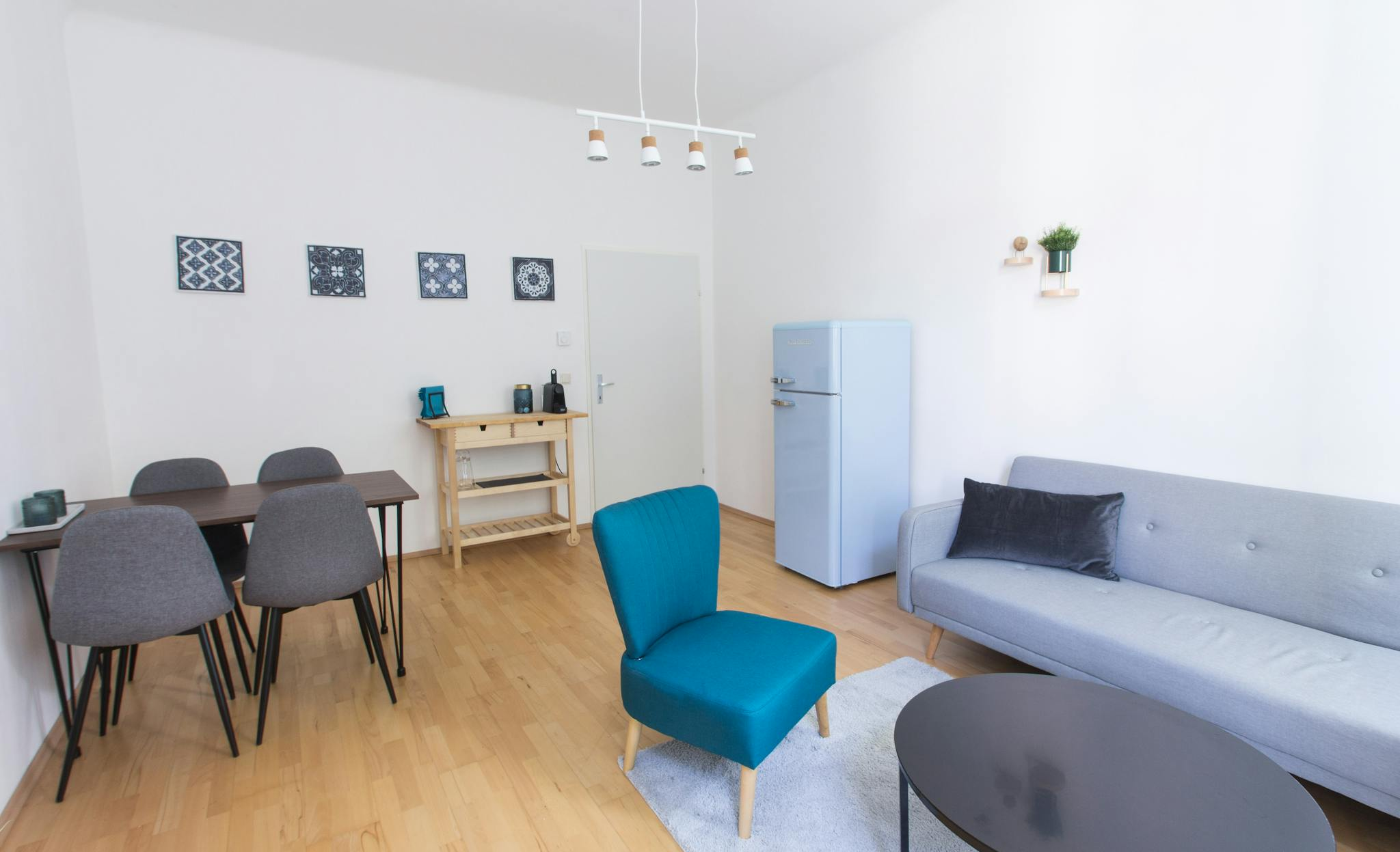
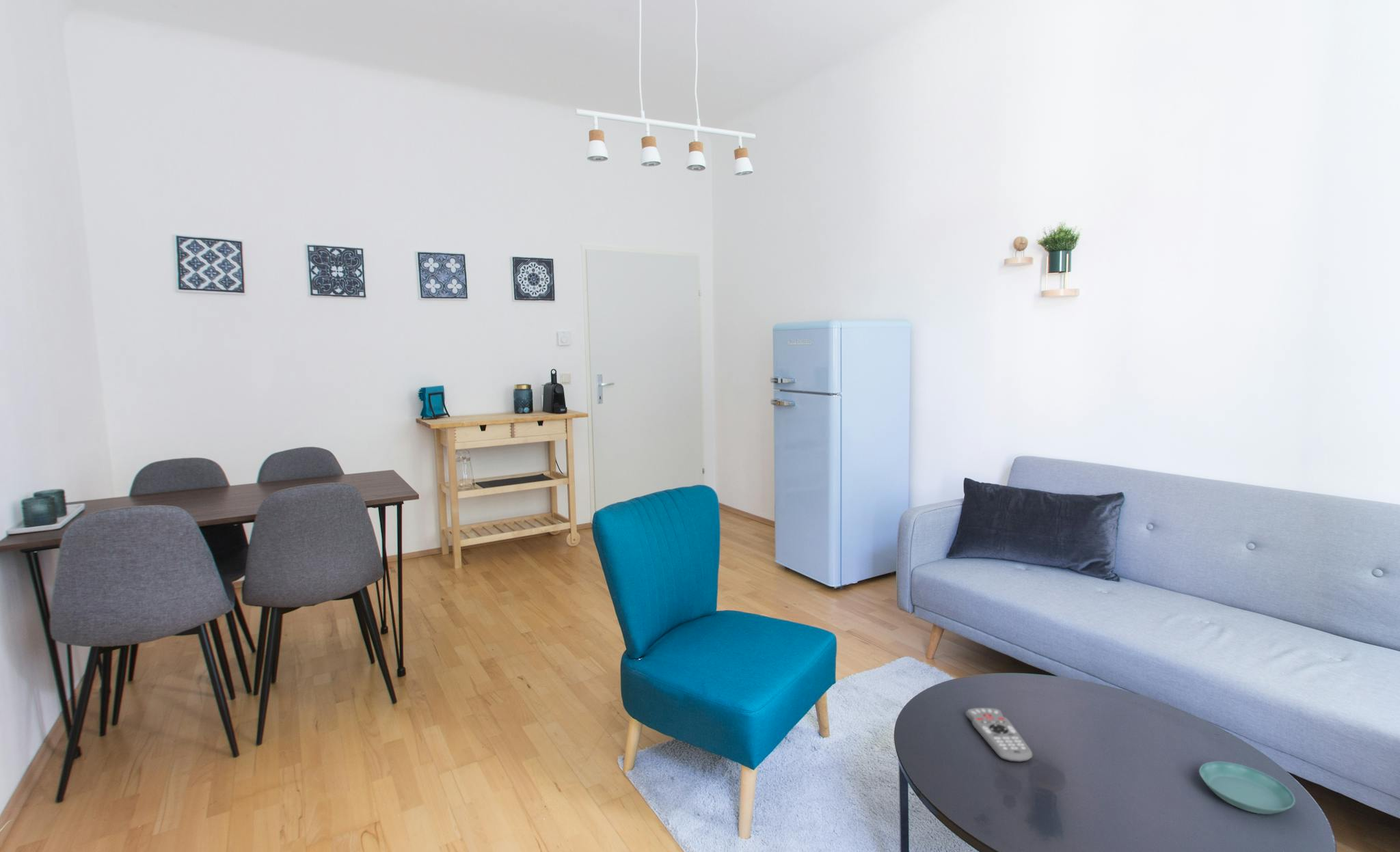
+ saucer [1198,760,1296,815]
+ remote control [965,707,1033,763]
